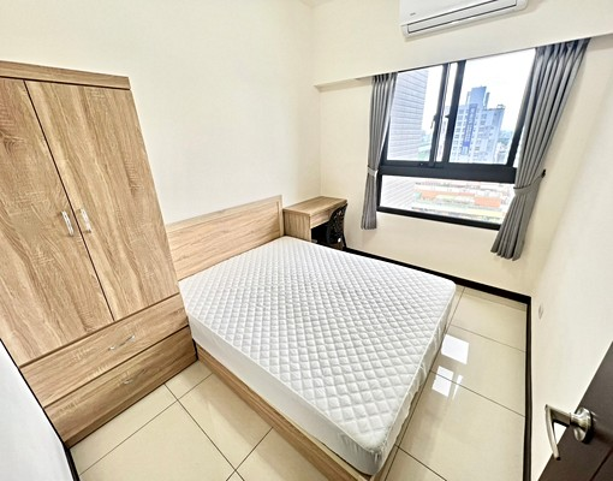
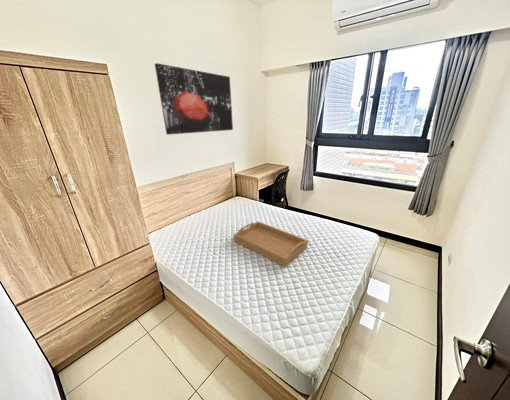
+ wall art [154,62,234,136]
+ serving tray [233,220,309,268]
